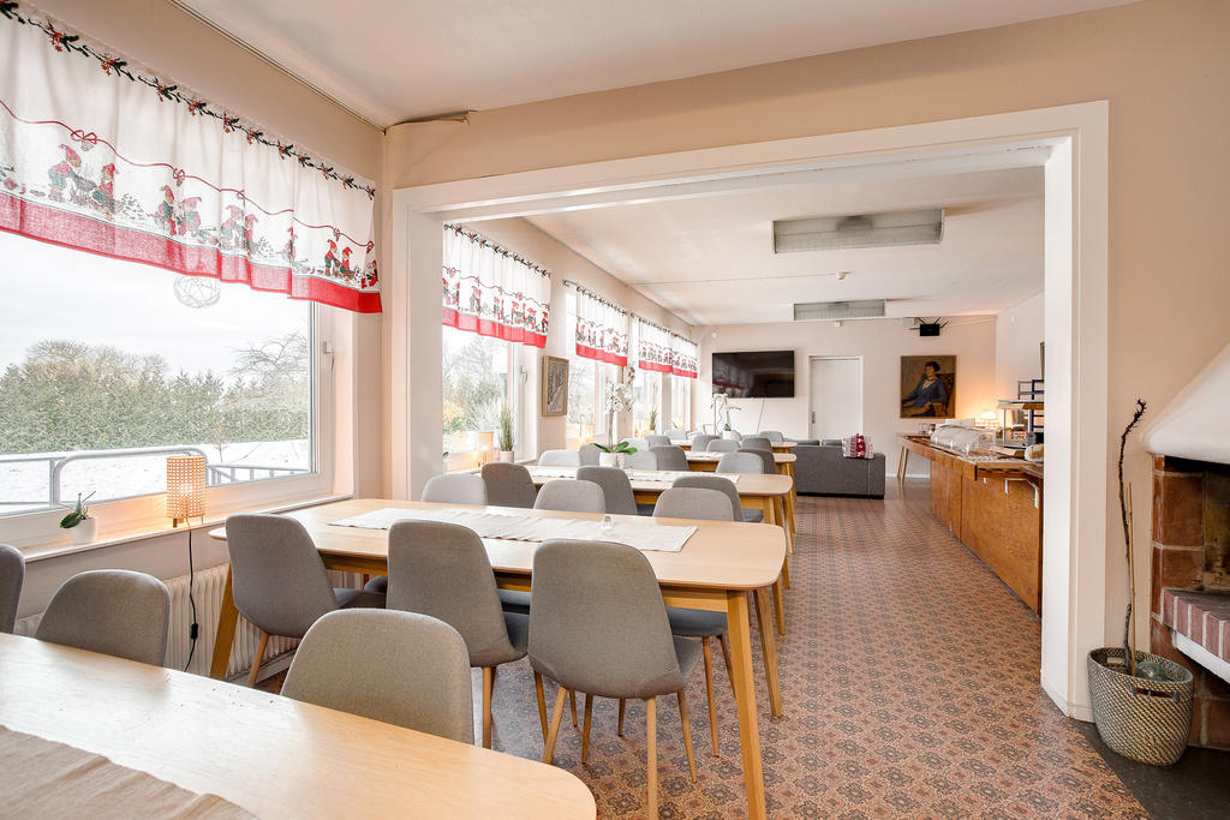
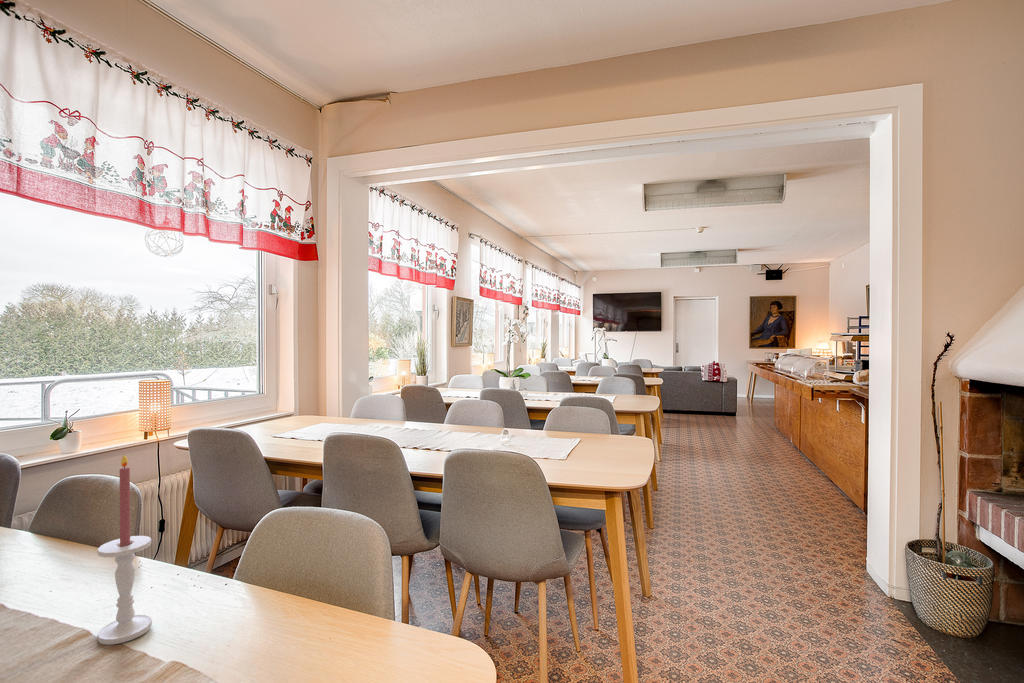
+ candle holder [96,454,153,646]
